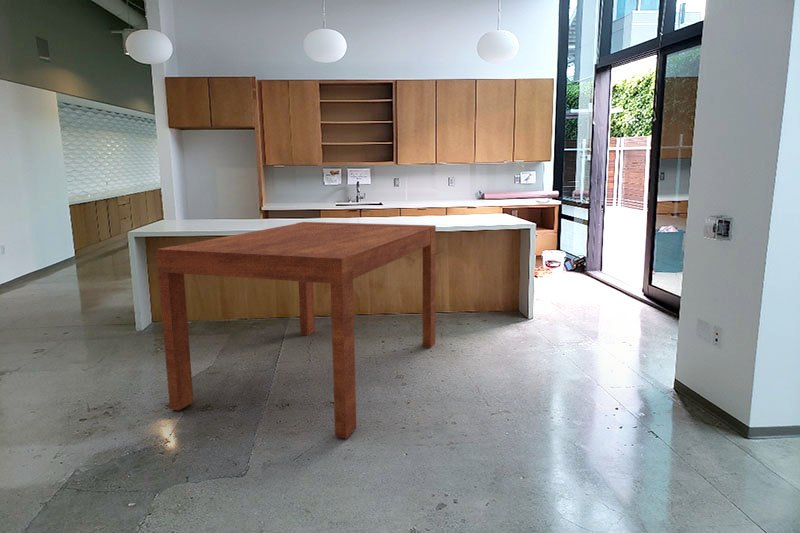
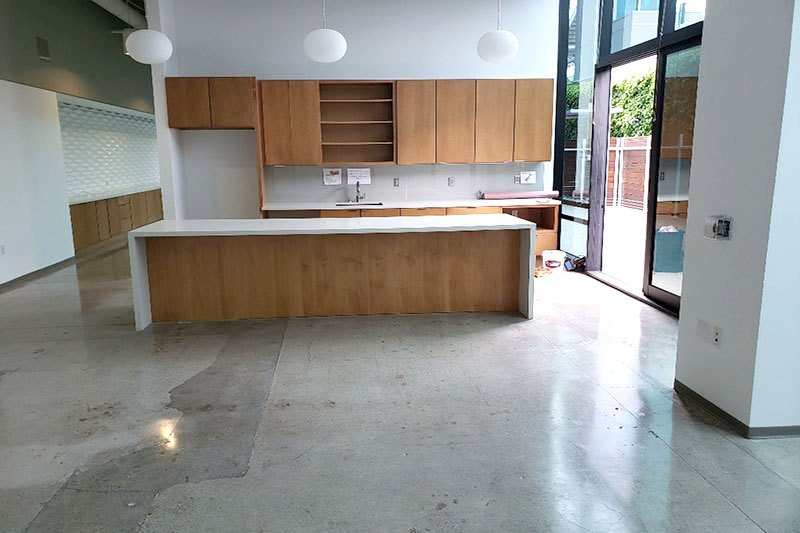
- dining table [156,221,437,440]
